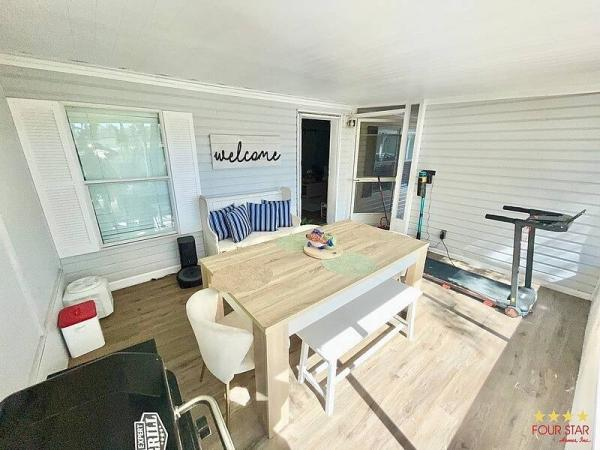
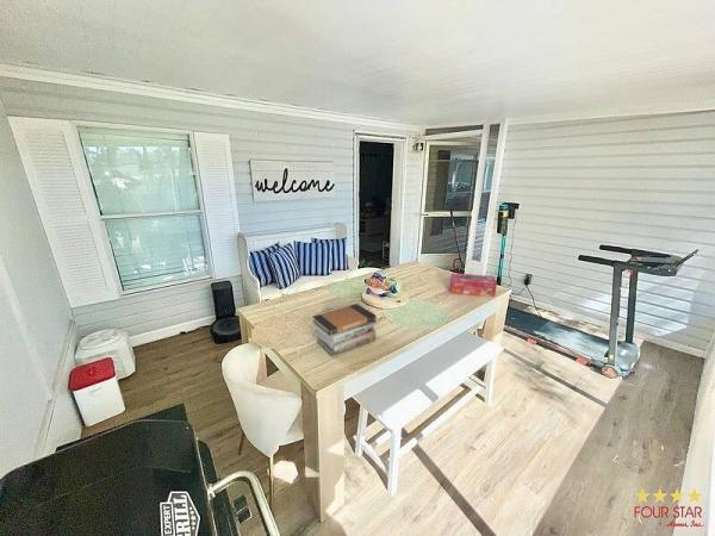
+ tissue box [449,272,498,298]
+ book stack [311,303,378,357]
